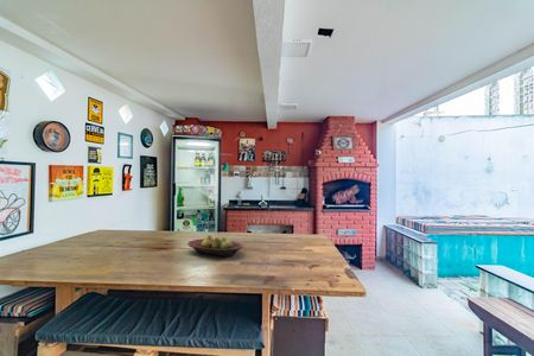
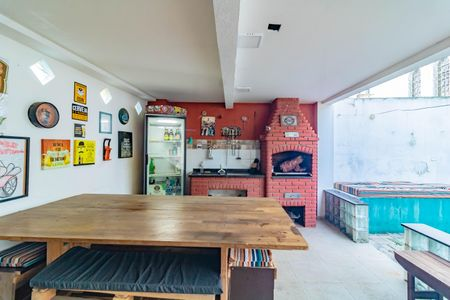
- fruit bowl [186,234,244,258]
